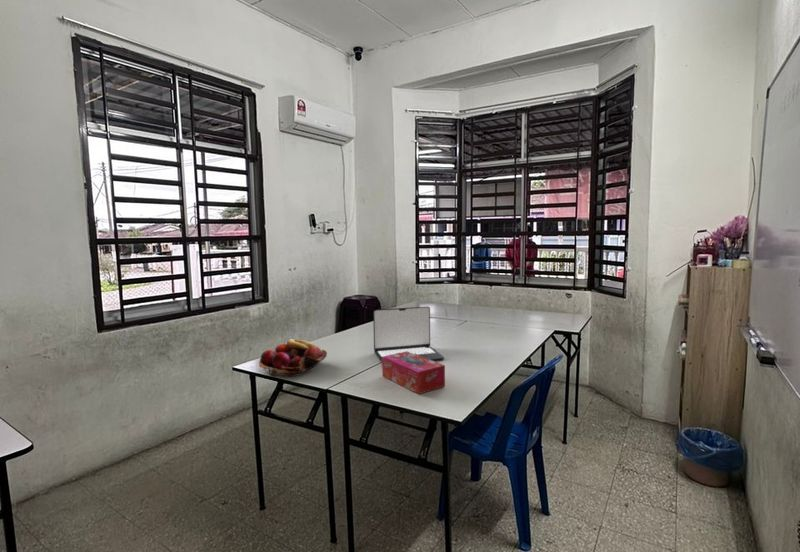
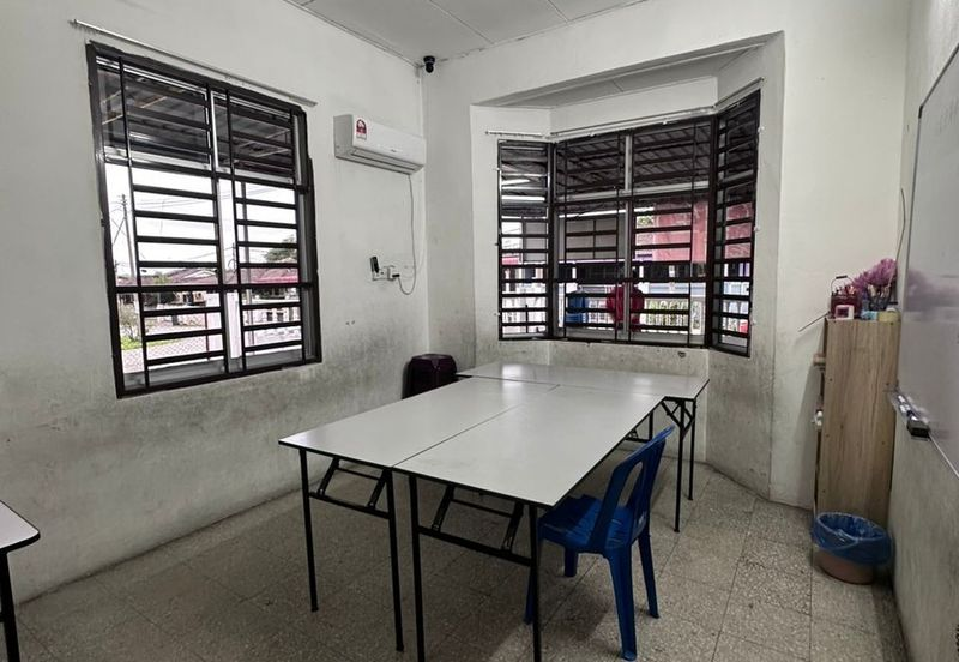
- laptop [372,305,445,363]
- fruit basket [258,338,328,378]
- tissue box [381,351,446,395]
